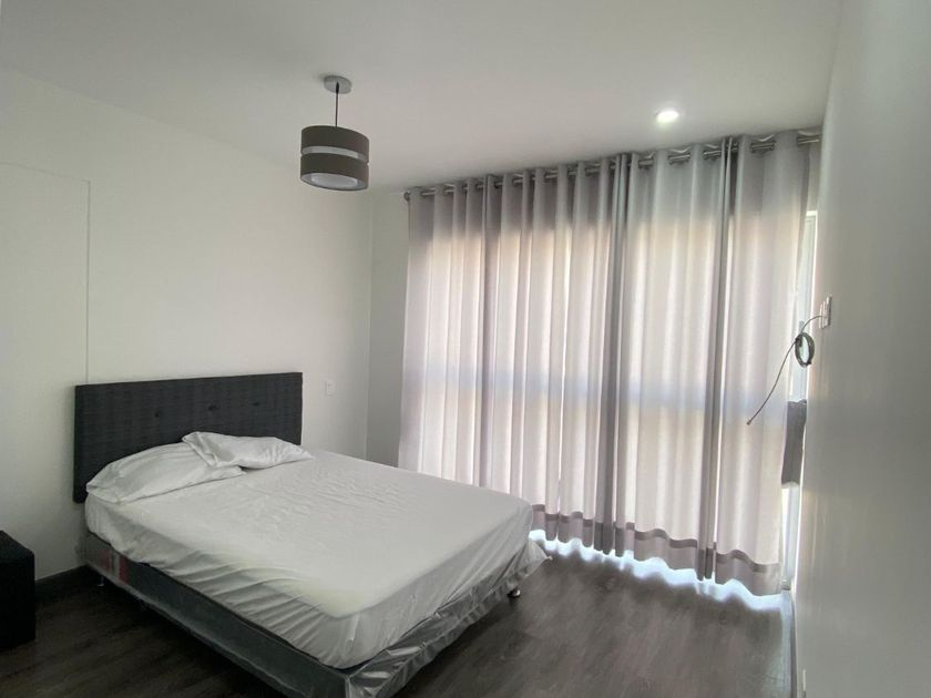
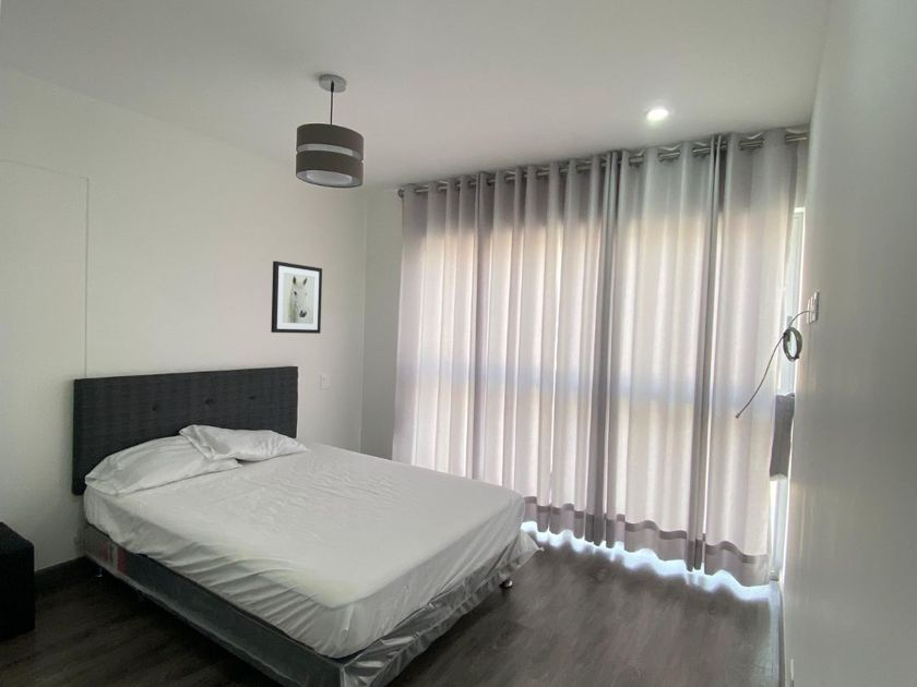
+ wall art [270,260,323,335]
